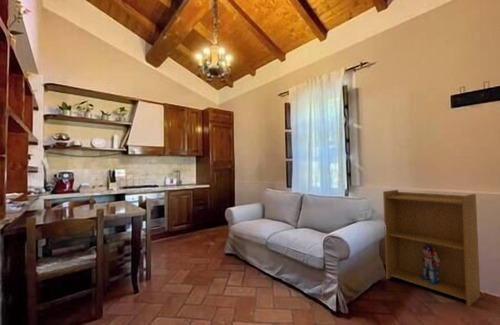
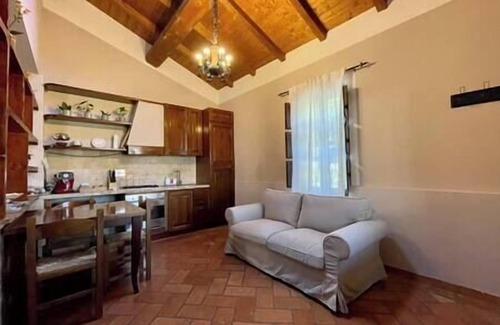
- bookshelf [382,189,481,307]
